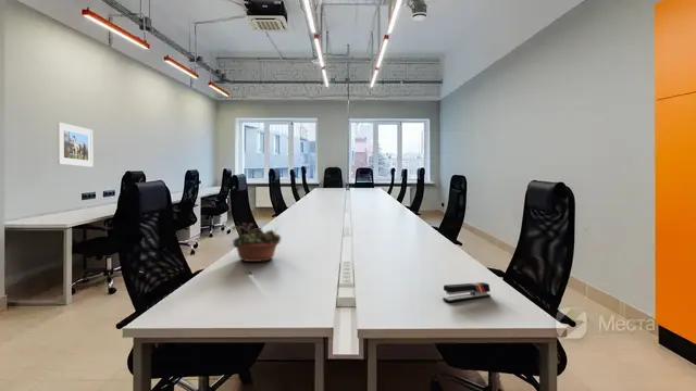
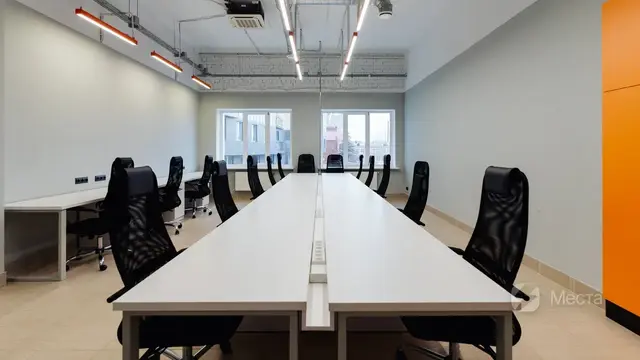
- stapler [442,281,492,303]
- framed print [57,122,94,168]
- succulent planter [227,223,283,263]
